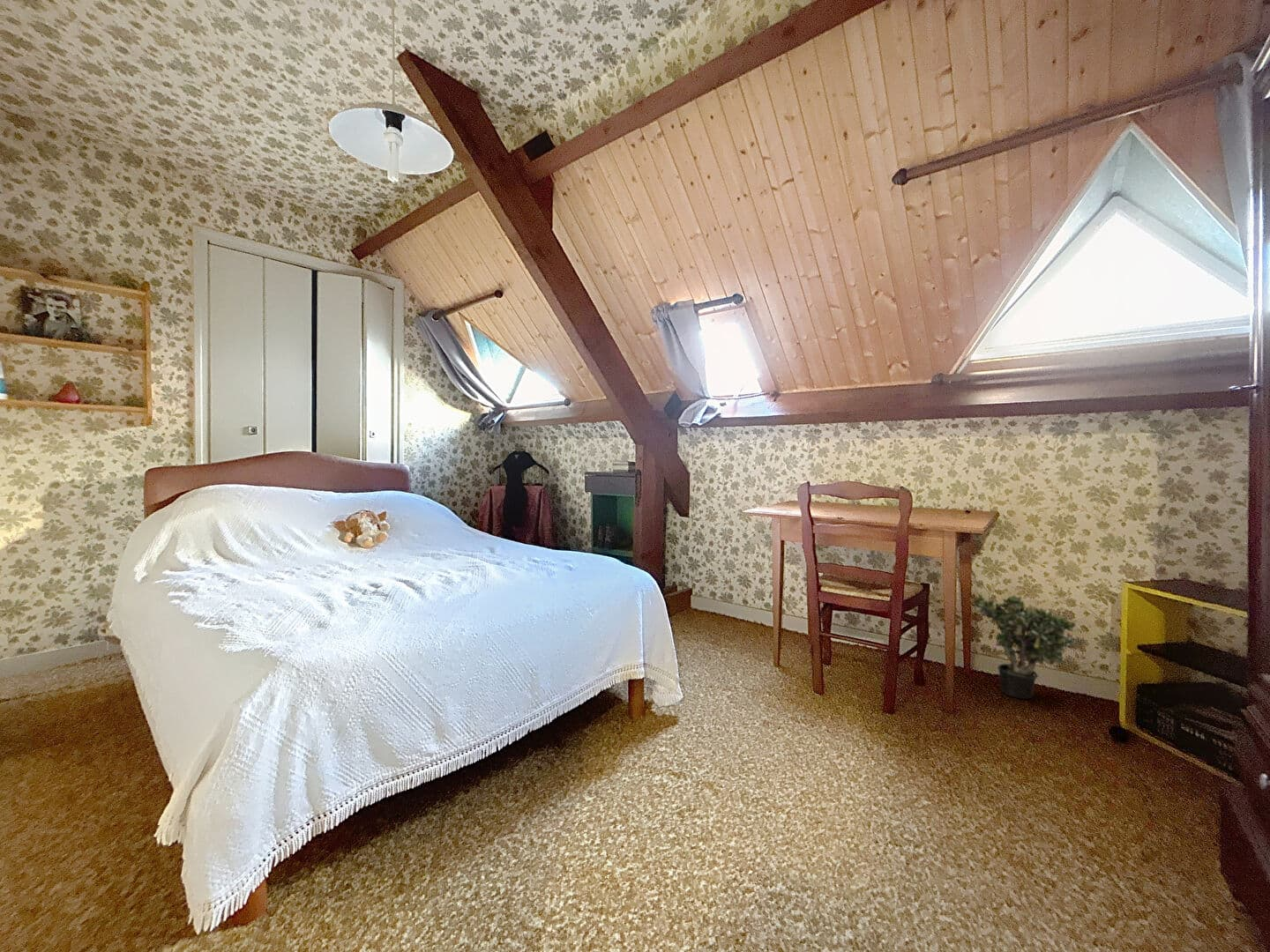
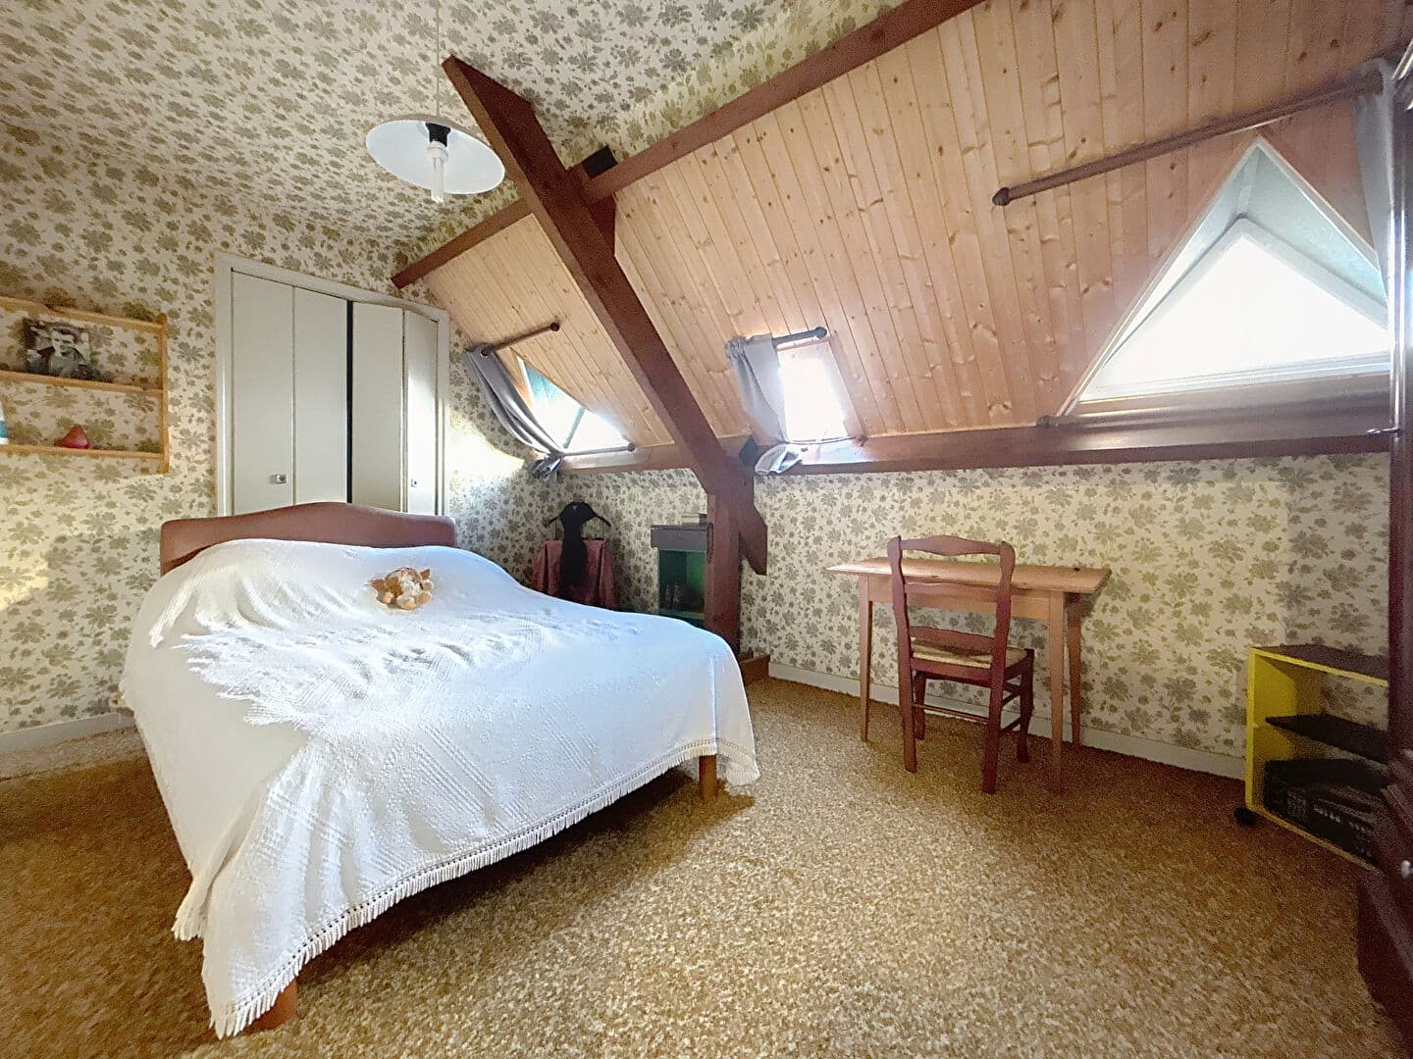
- potted plant [969,594,1078,700]
